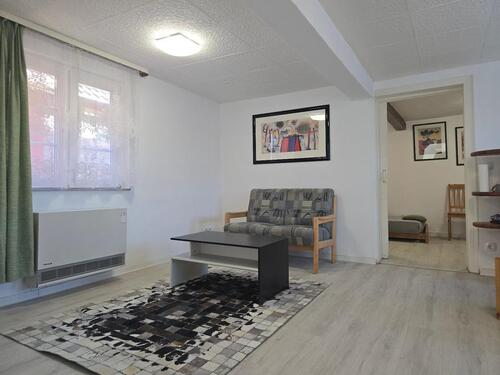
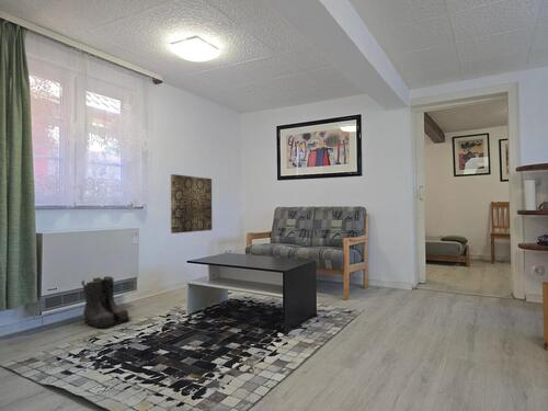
+ wall art [170,173,213,235]
+ boots [81,275,133,329]
